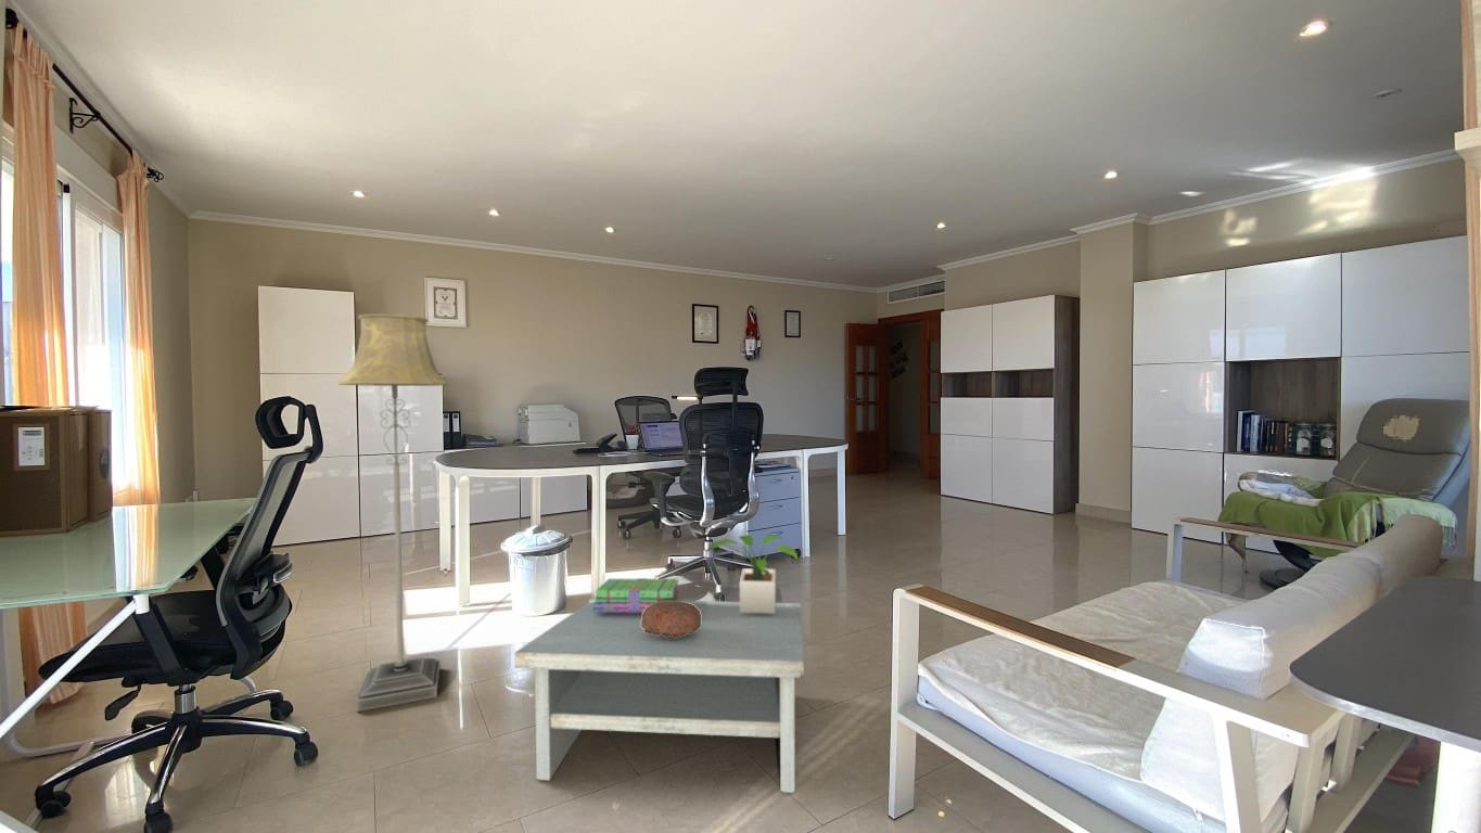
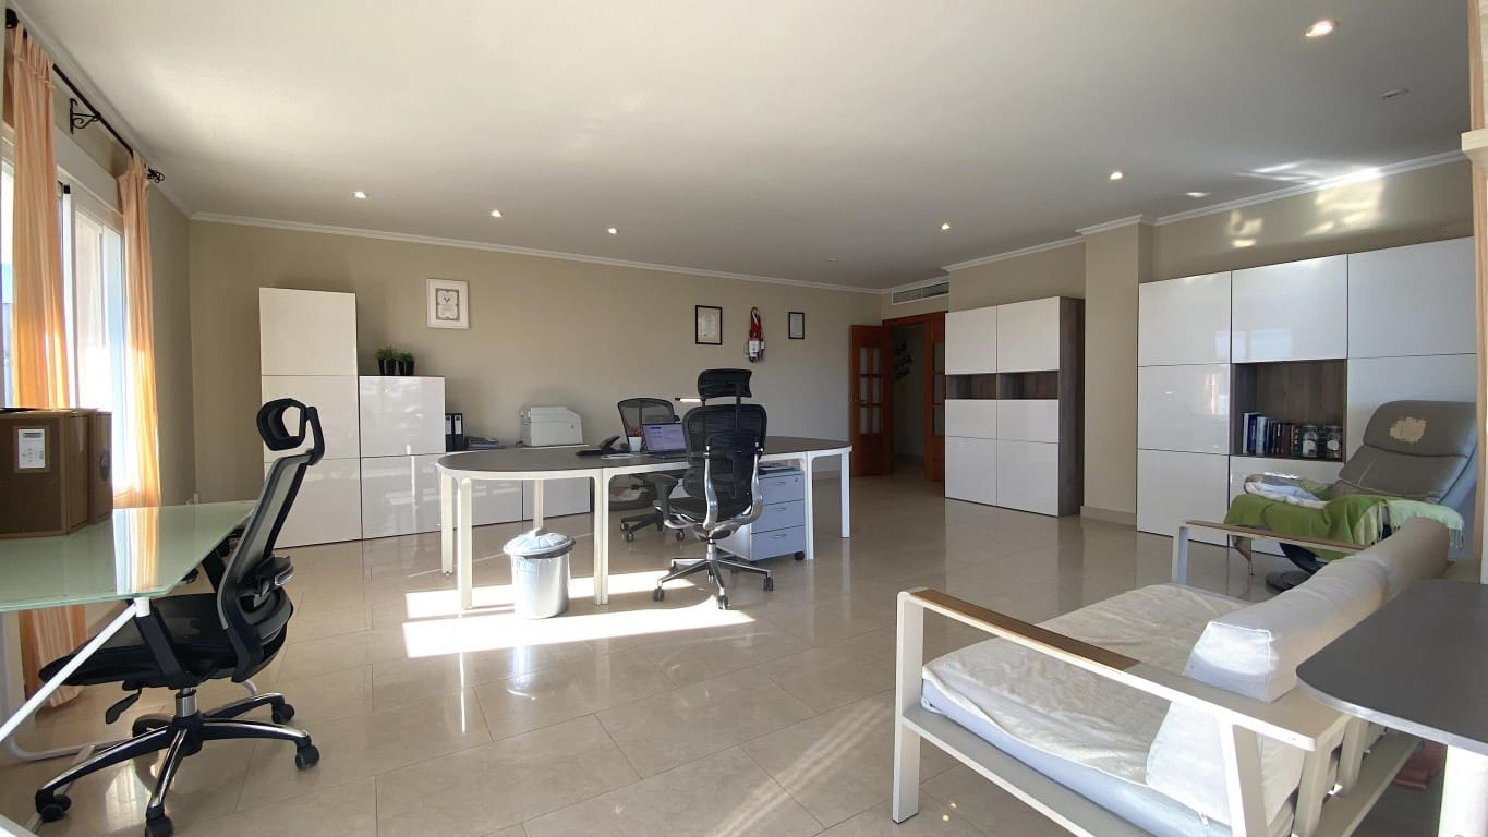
- potted plant [705,534,799,614]
- floor lamp [337,312,450,713]
- stack of books [592,577,681,613]
- coffee table [513,598,805,794]
- decorative bowl [641,601,701,638]
